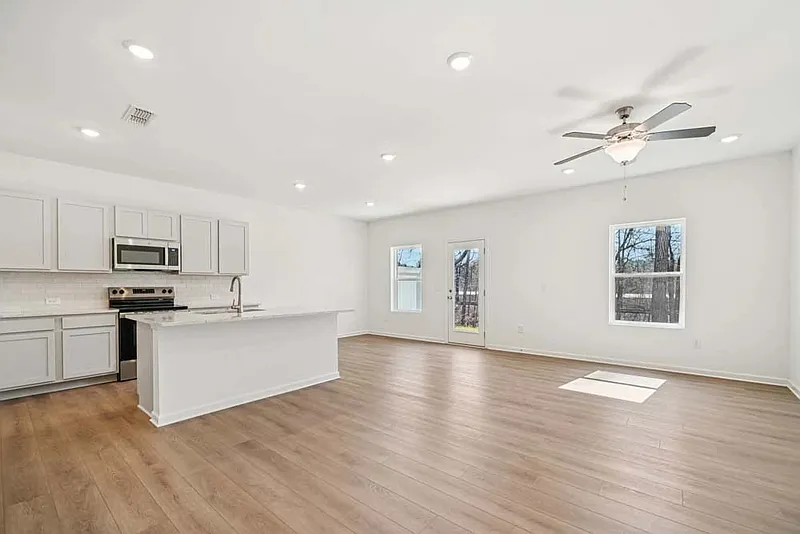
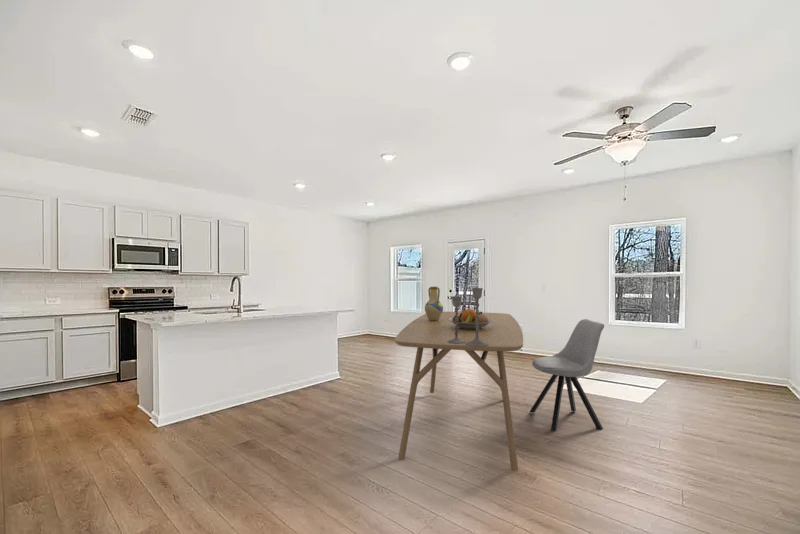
+ vase [424,286,444,321]
+ dining table [393,311,524,472]
+ chair [529,318,605,432]
+ fruit bowl [448,308,493,329]
+ candlestick [448,287,489,346]
